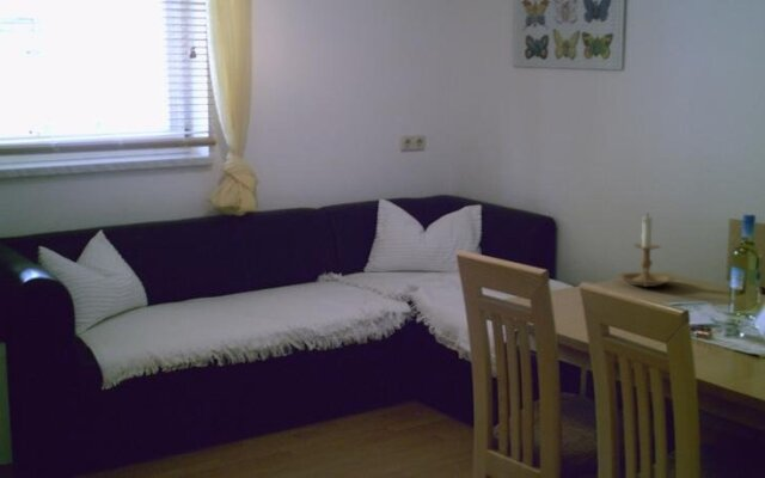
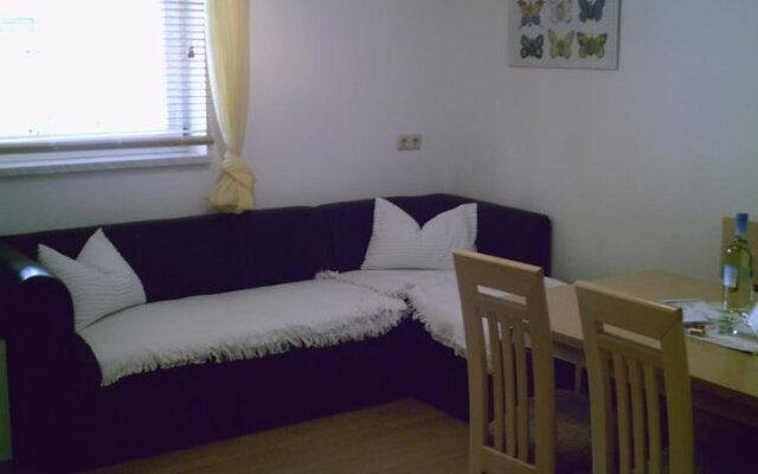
- candle holder [614,213,677,288]
